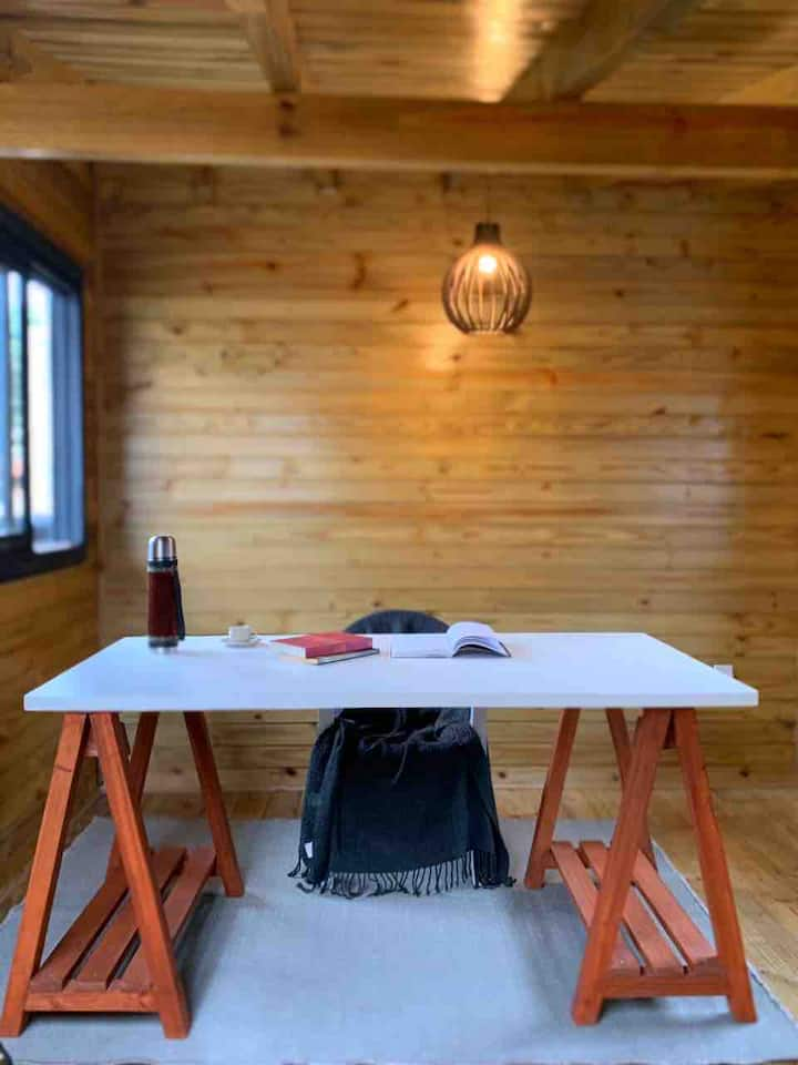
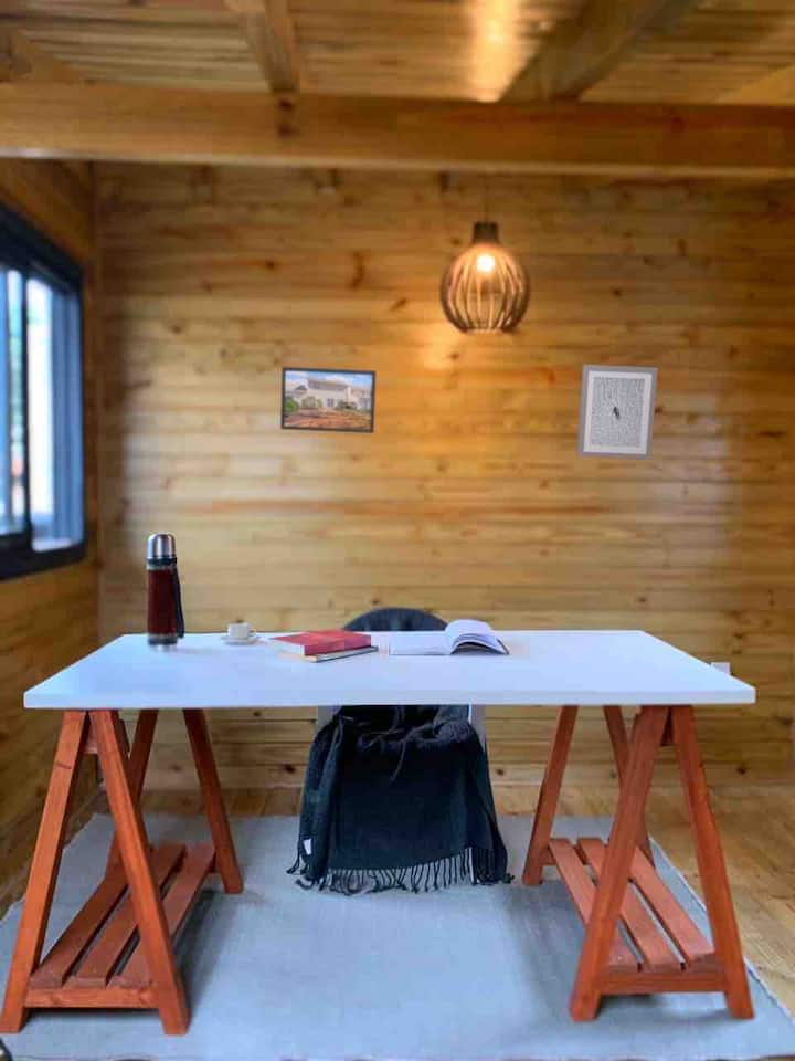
+ wall art [575,364,659,461]
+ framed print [279,366,378,434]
